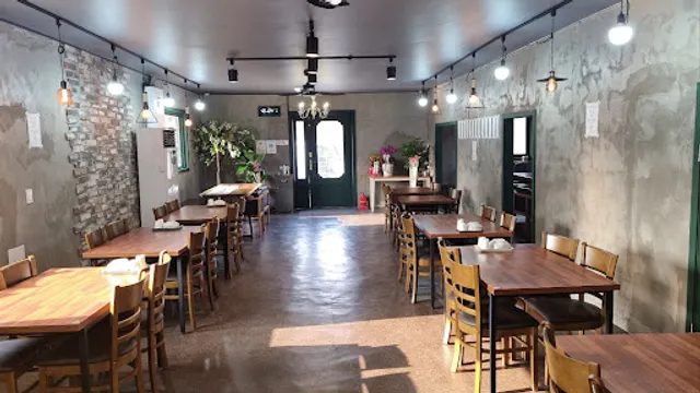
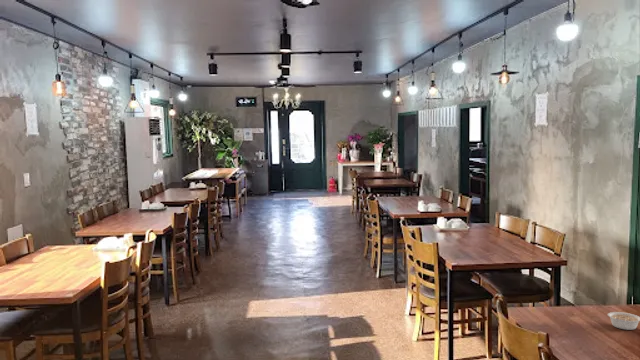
+ legume [607,311,640,331]
